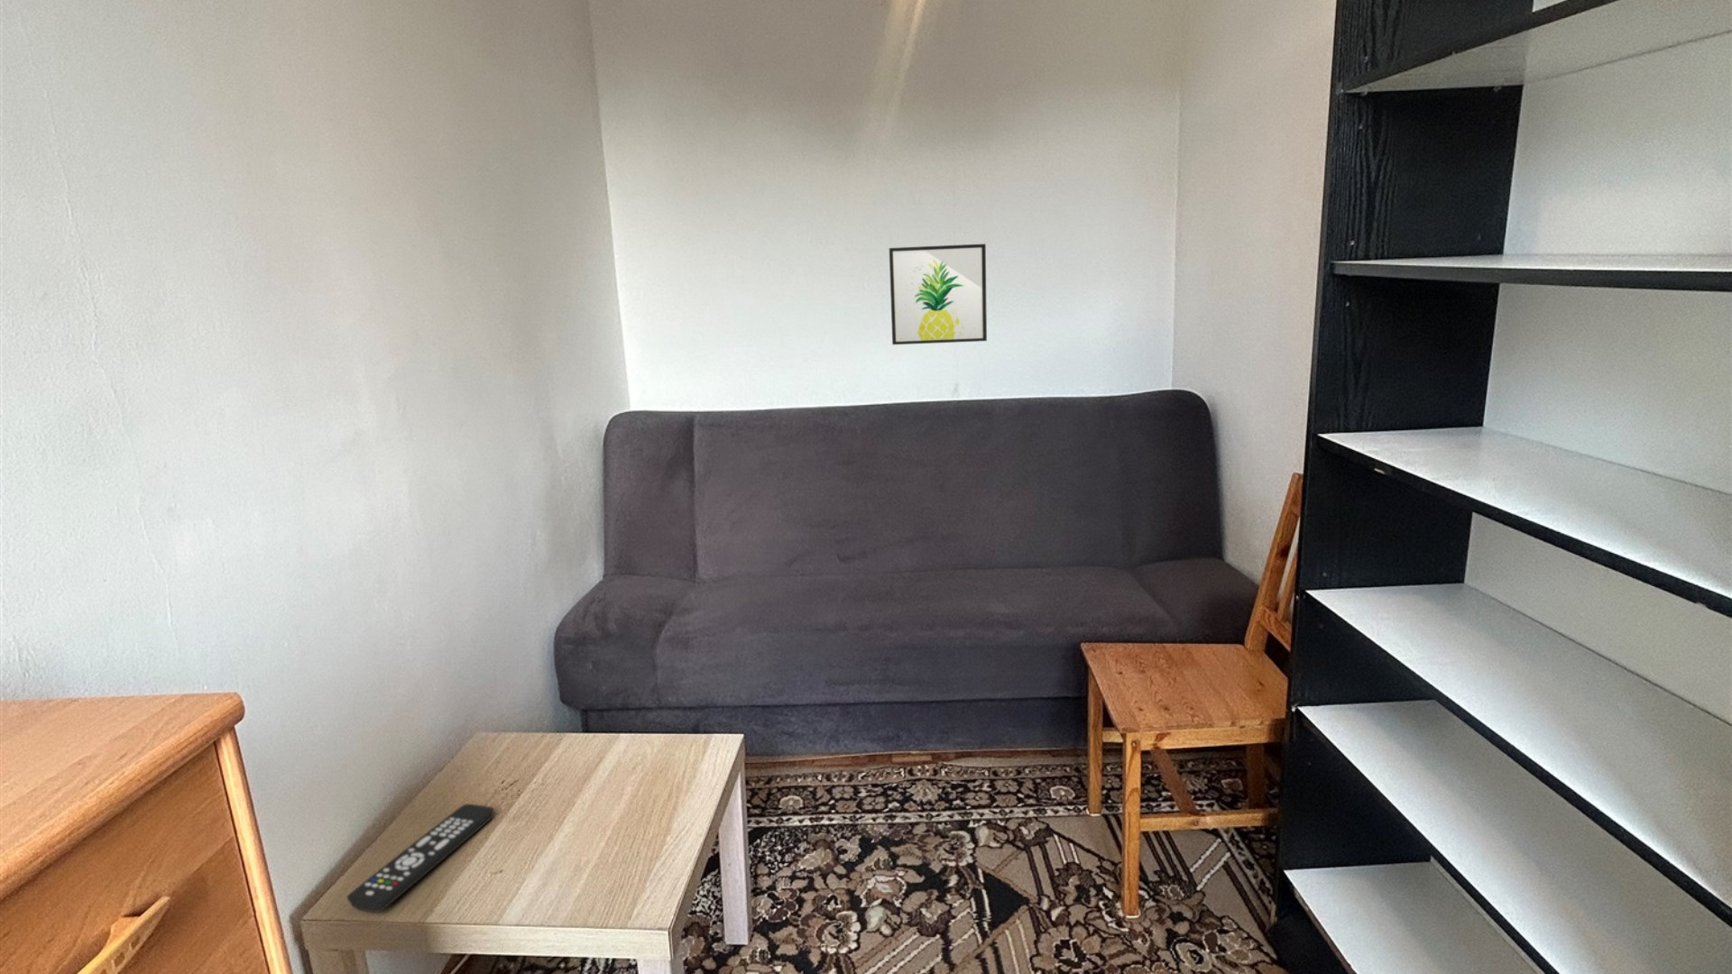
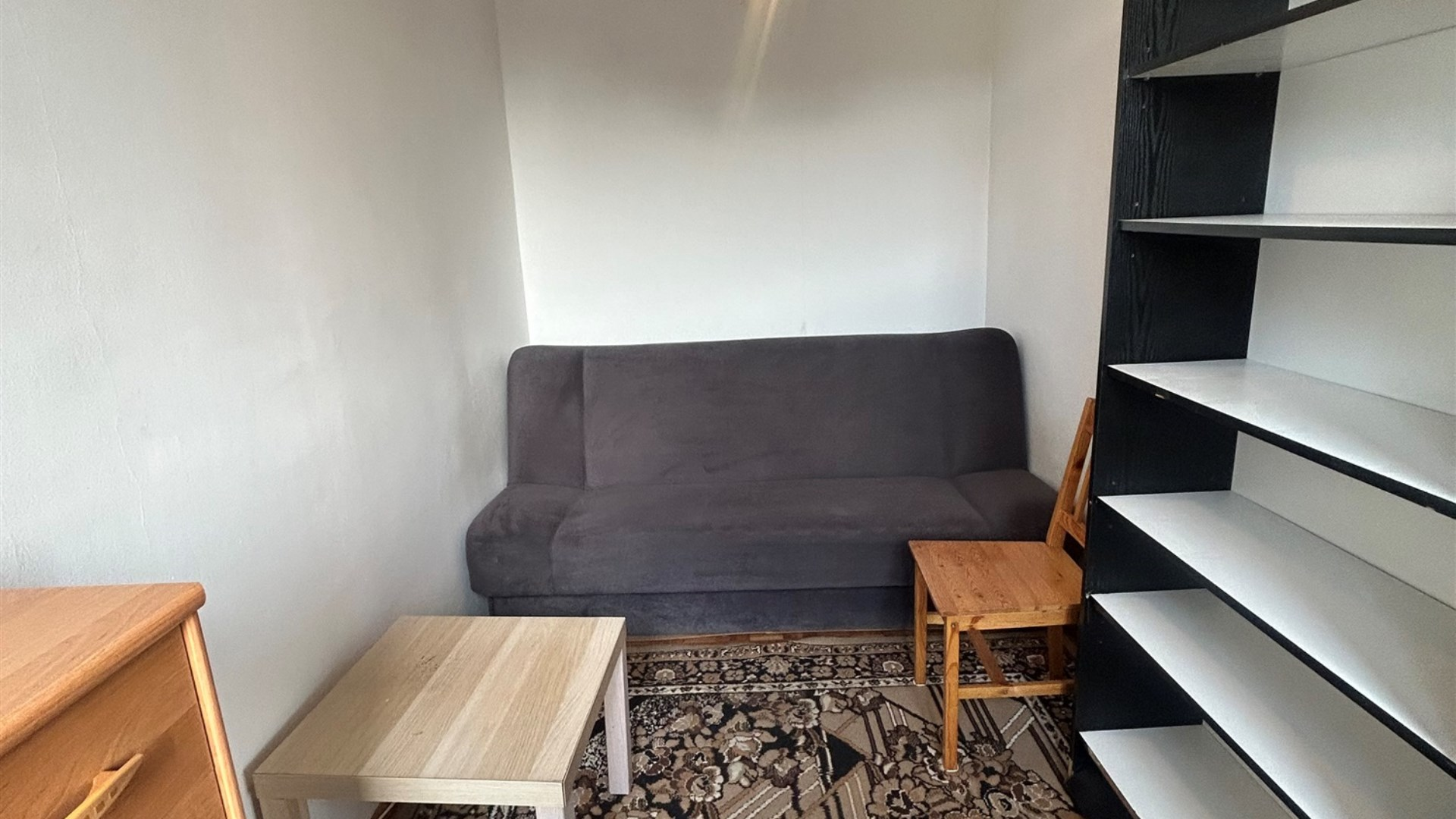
- remote control [346,804,495,913]
- wall art [889,243,987,345]
